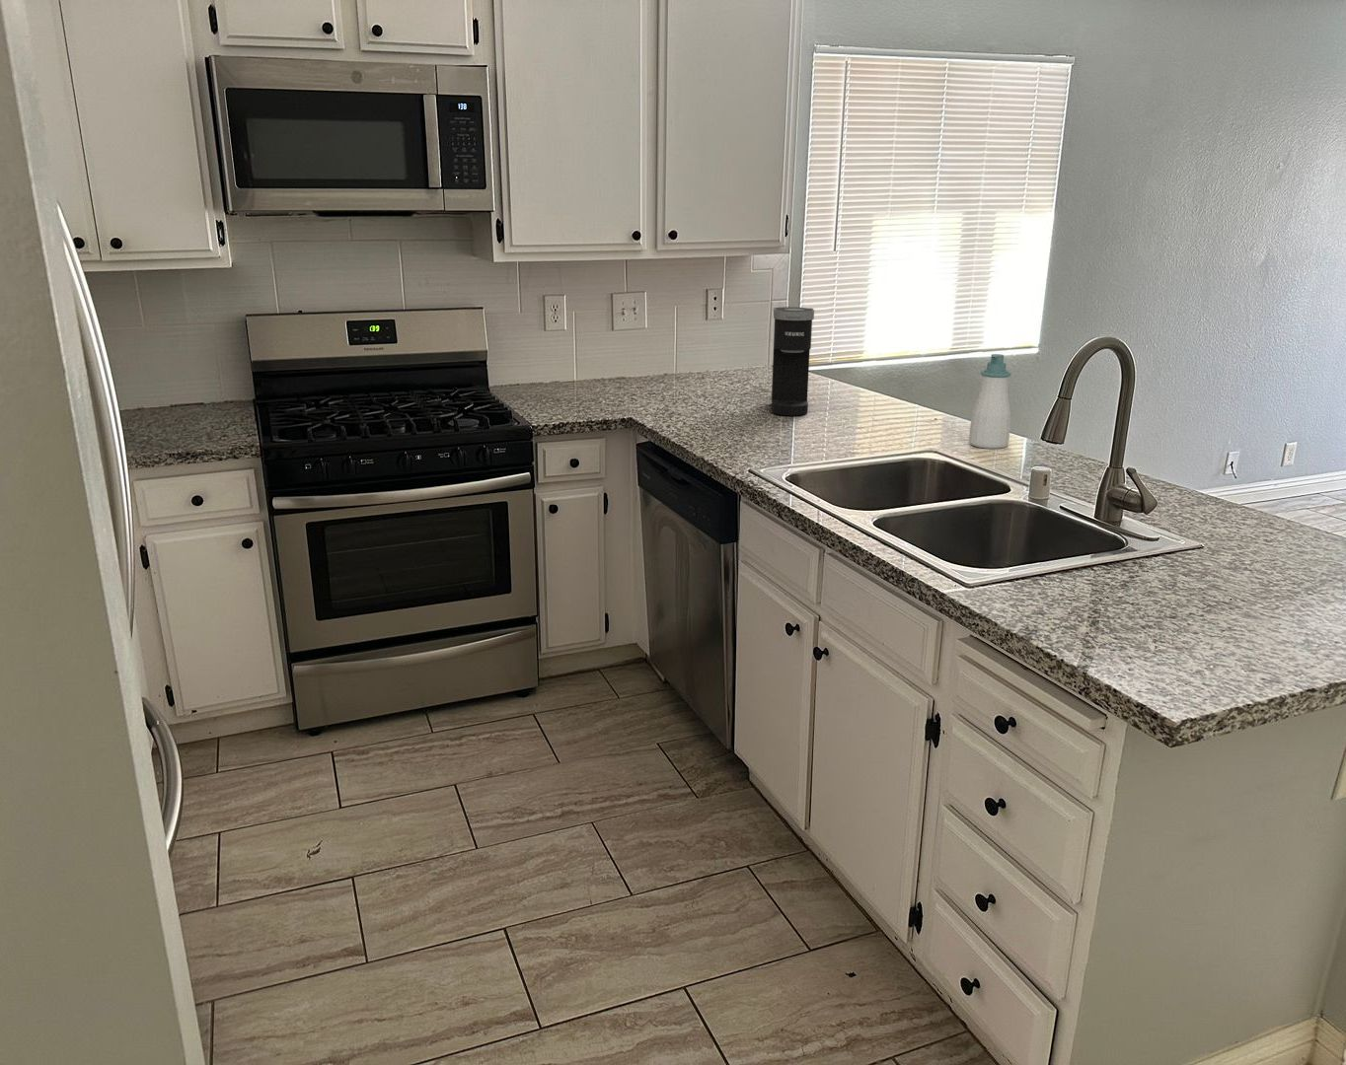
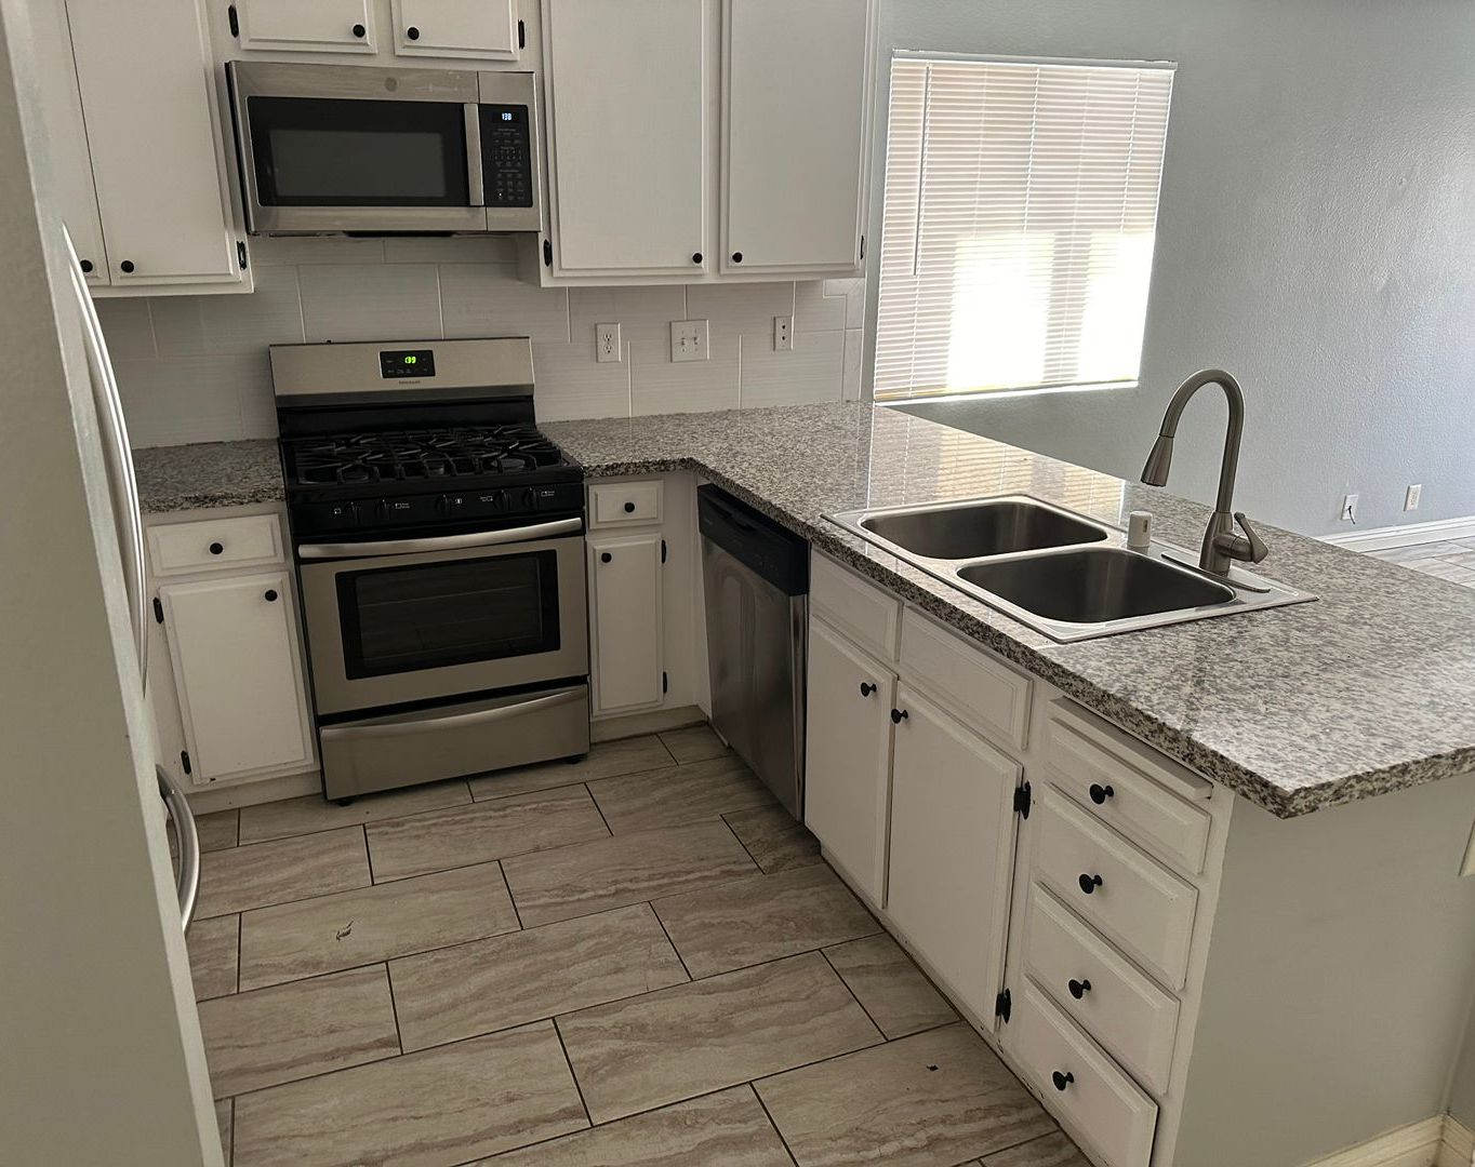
- soap bottle [968,353,1013,450]
- coffee maker [770,306,815,417]
